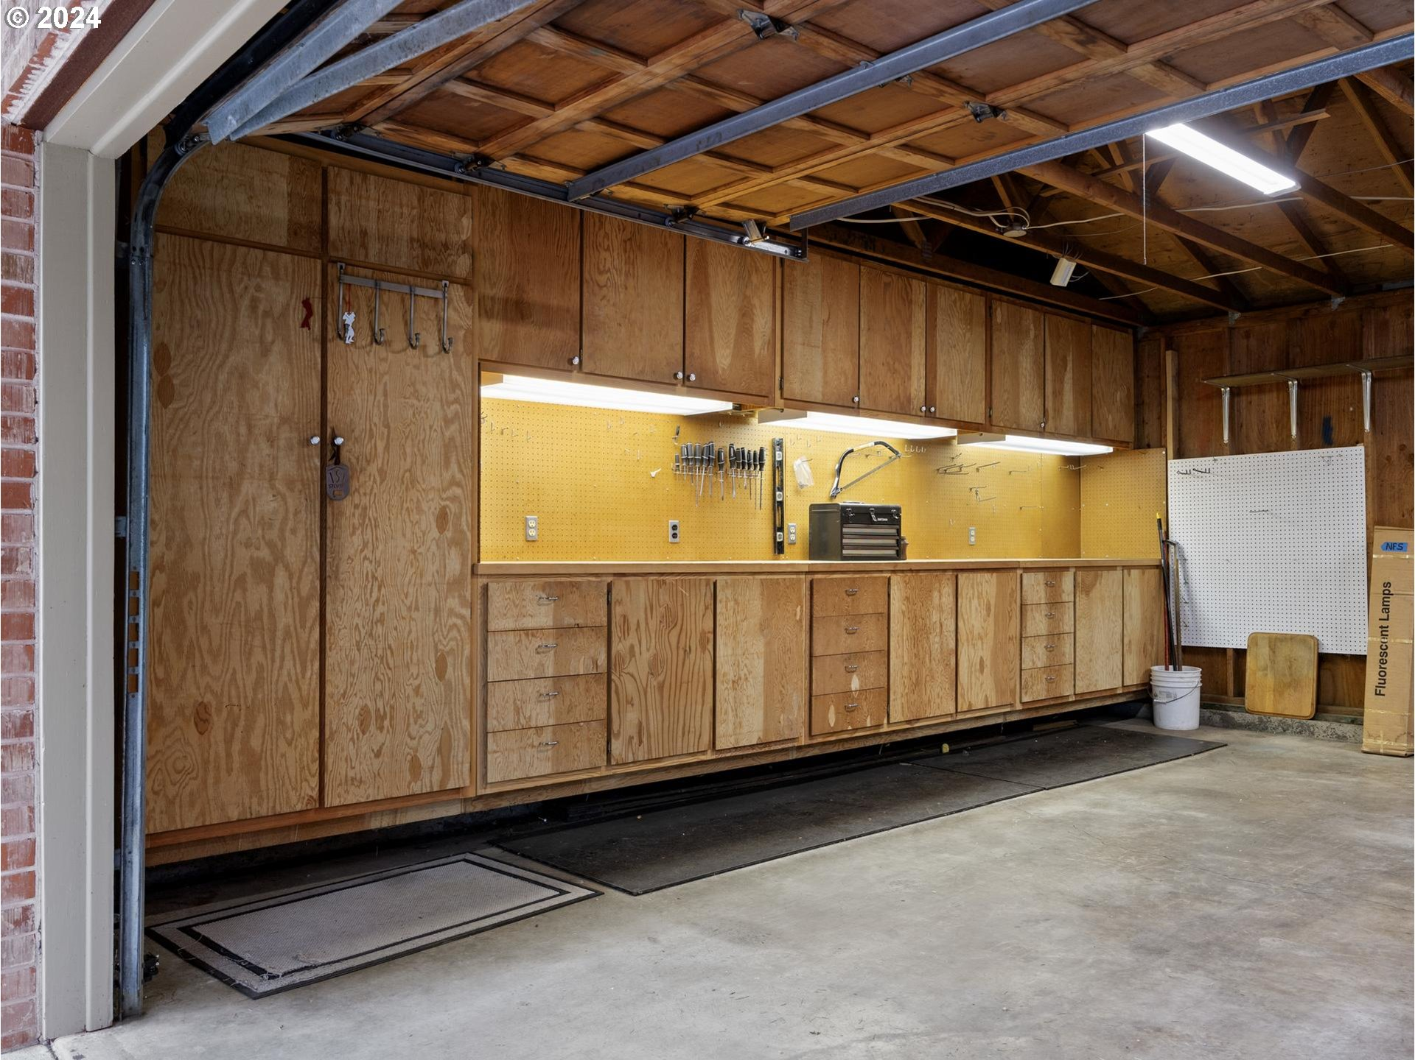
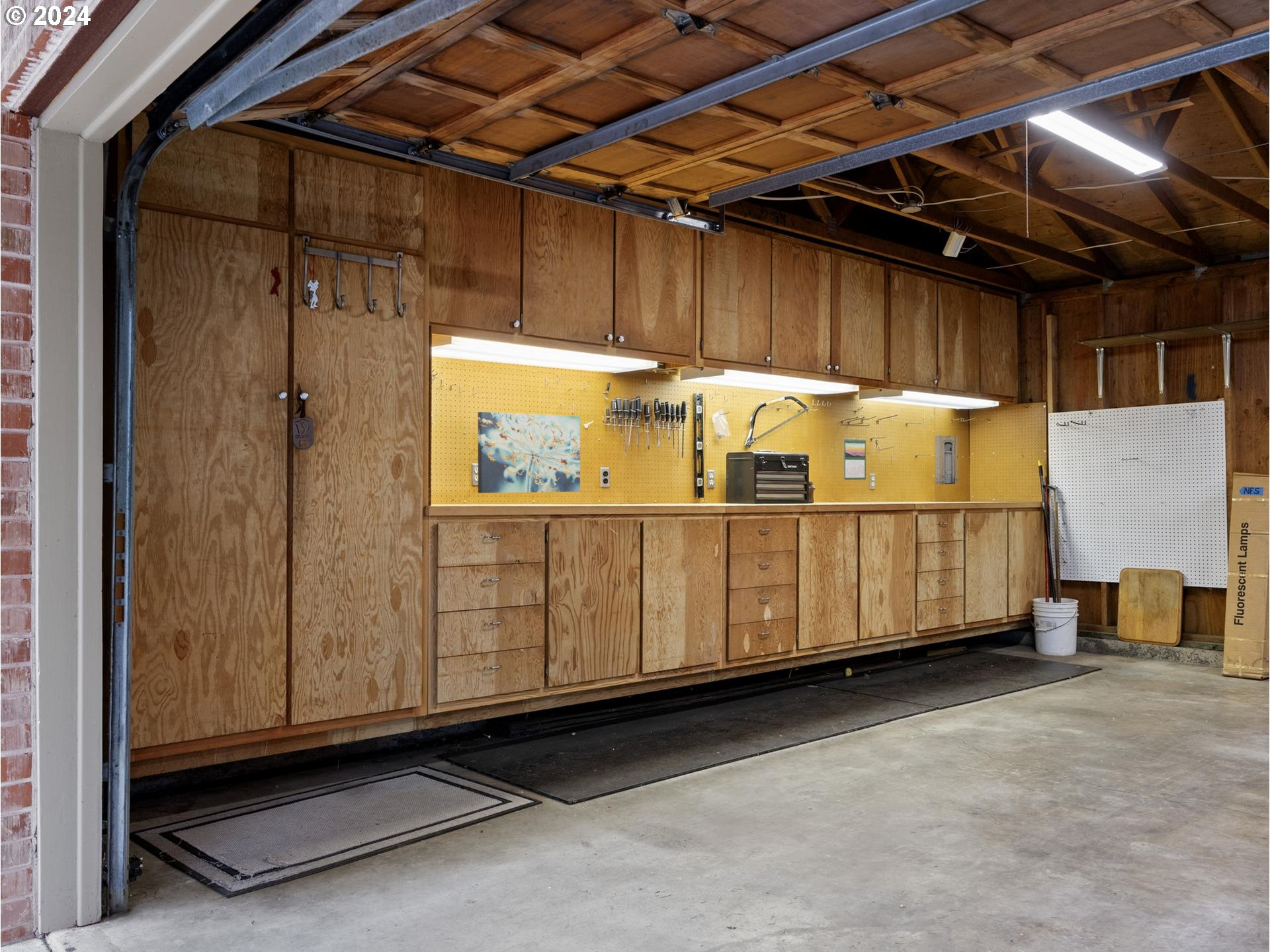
+ wall art [477,411,581,494]
+ calendar [843,437,867,481]
+ wall art [935,435,958,485]
